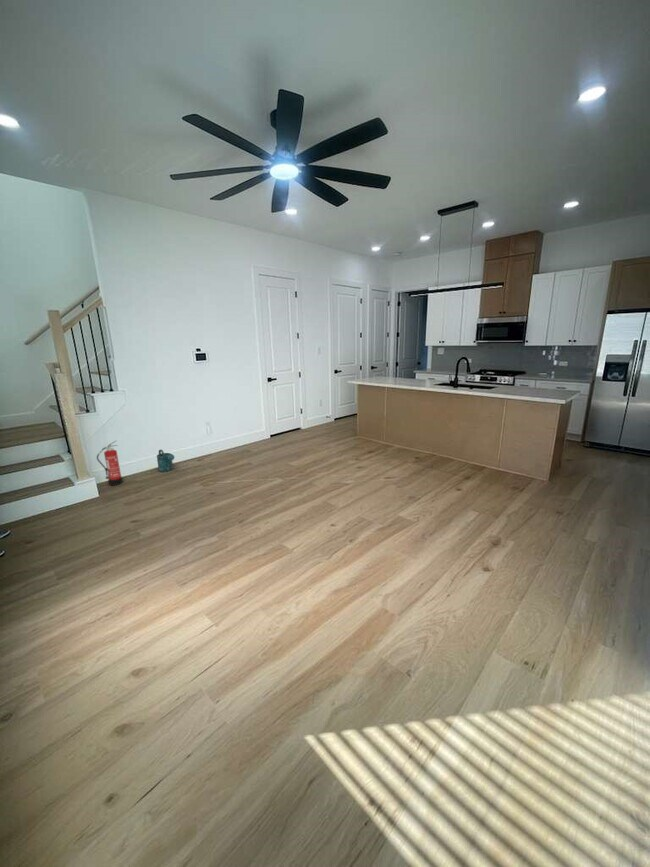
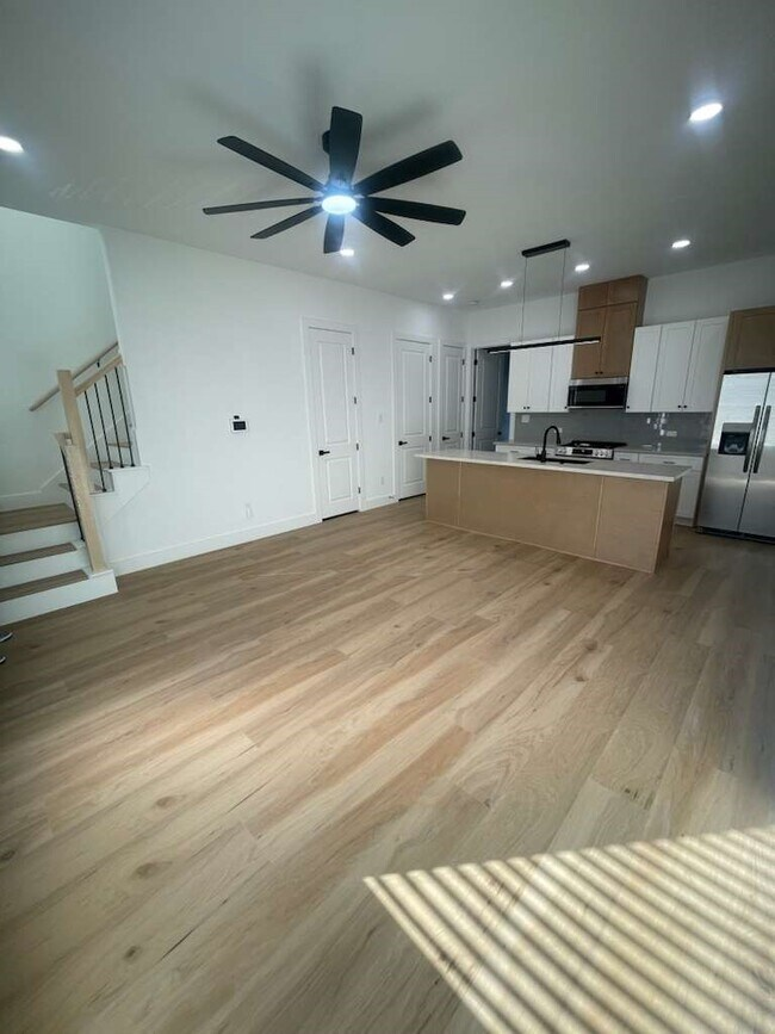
- watering can [155,449,175,473]
- fire extinguisher [96,440,124,487]
